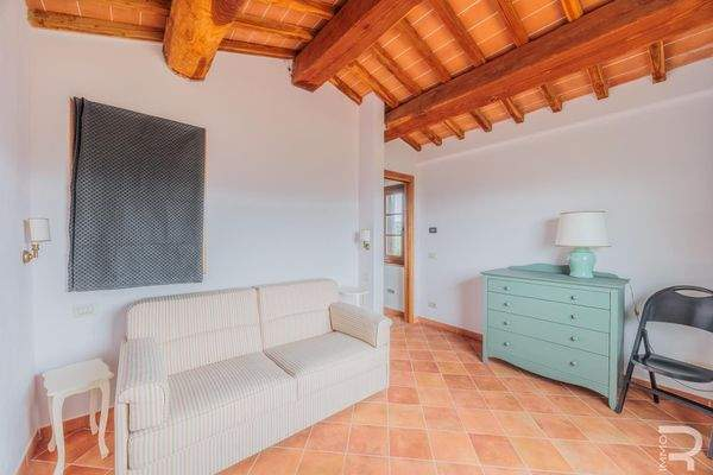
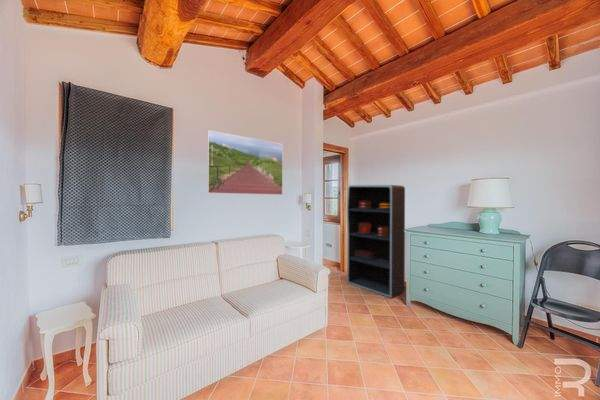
+ bookshelf [346,184,406,299]
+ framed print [206,129,284,196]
